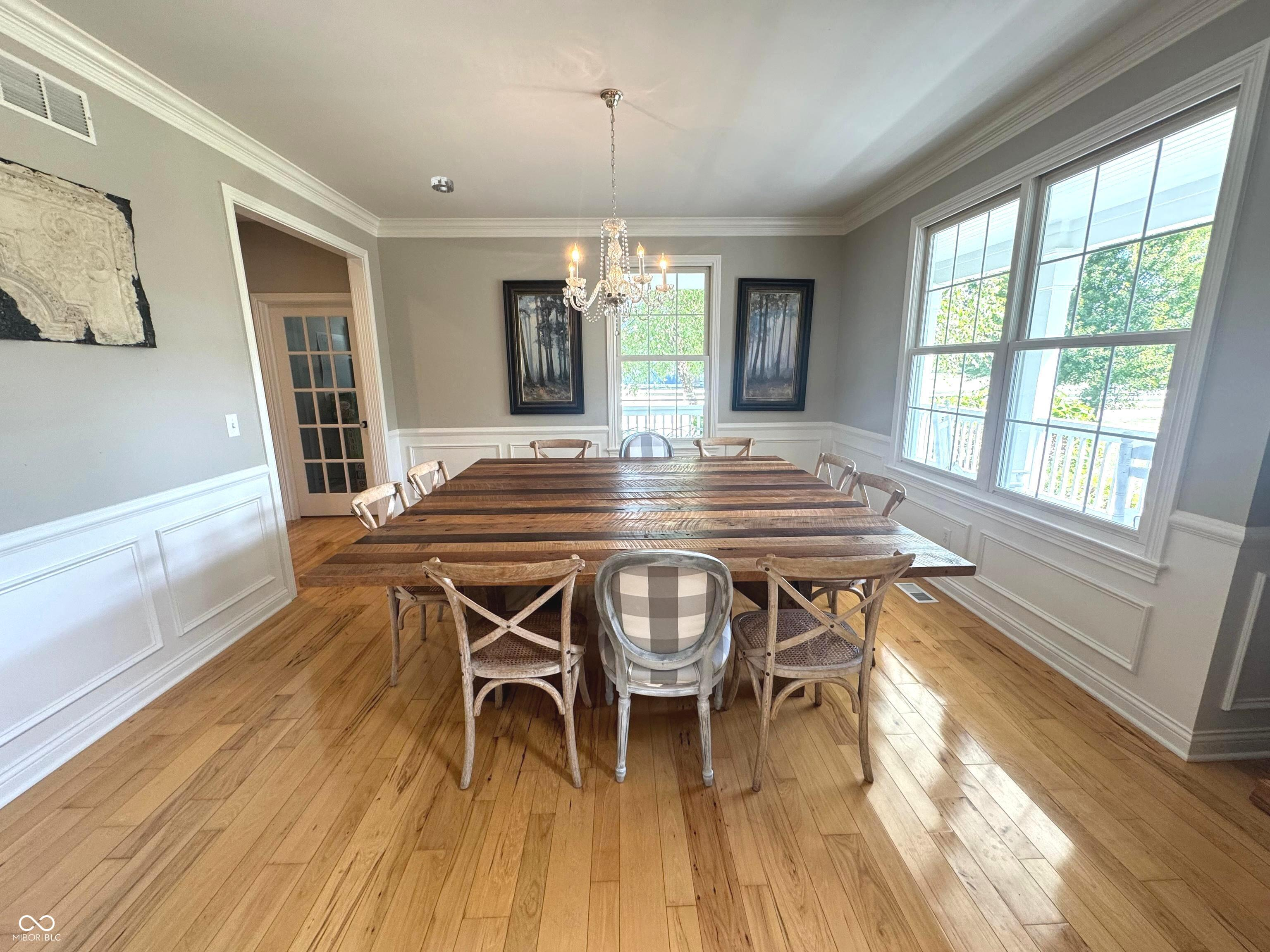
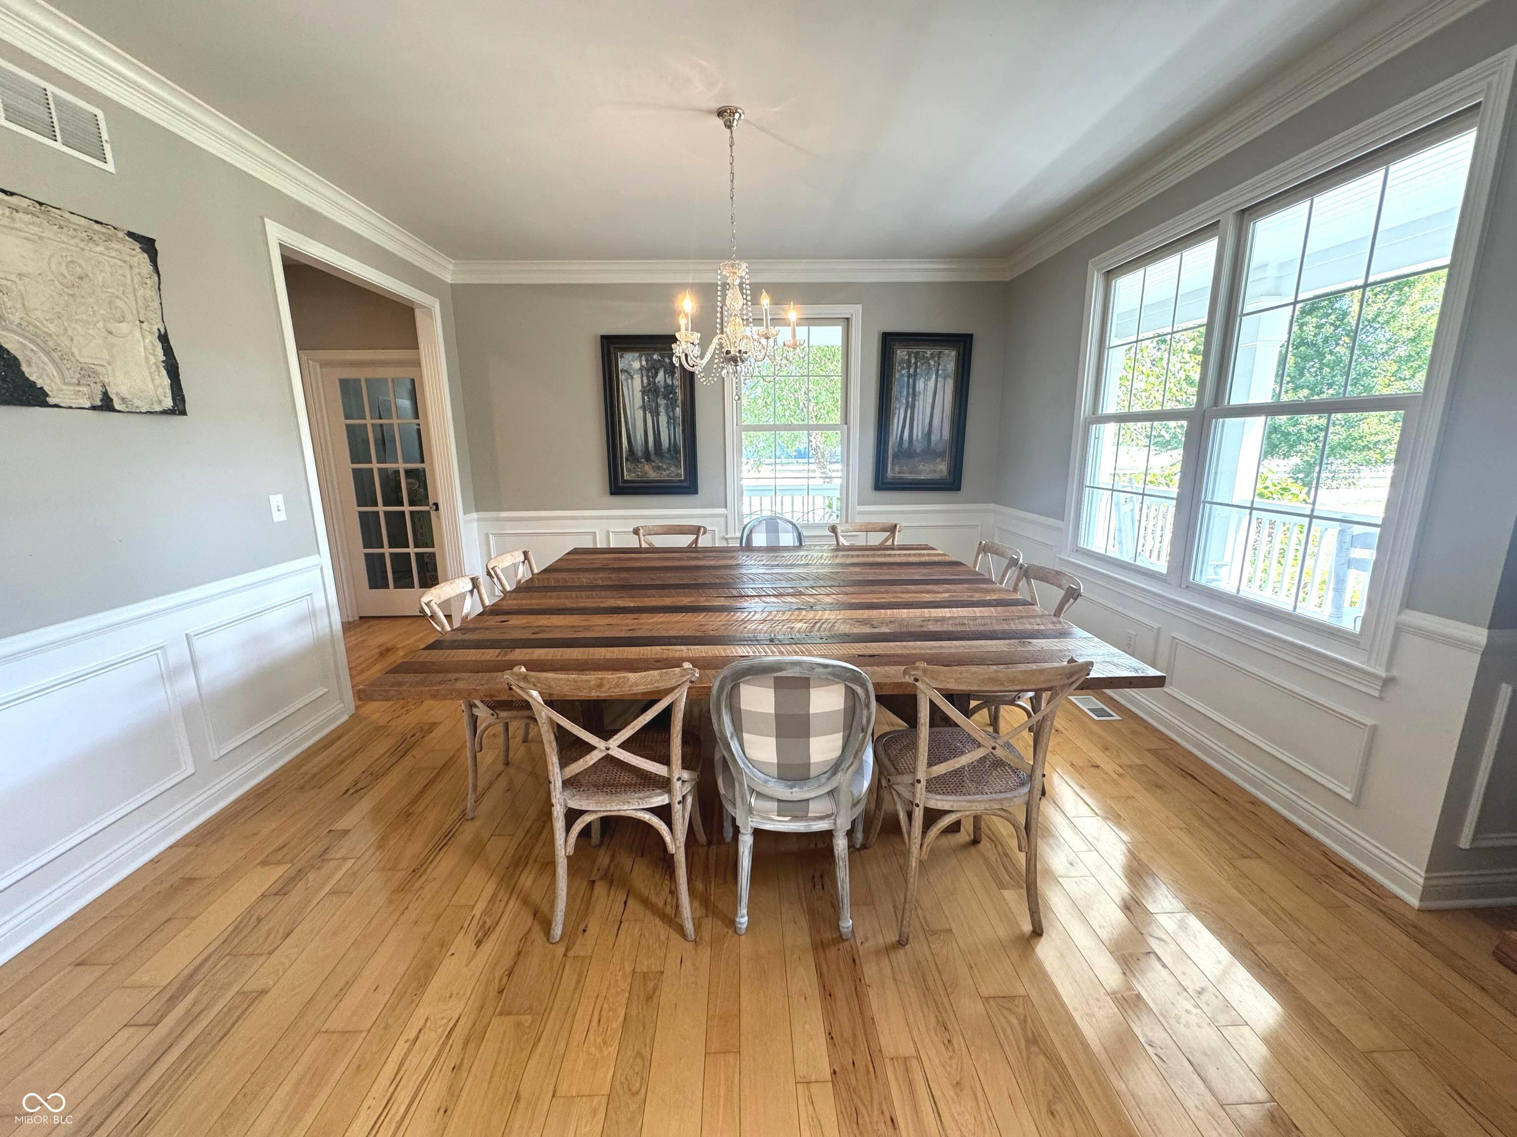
- smoke detector [430,176,454,193]
